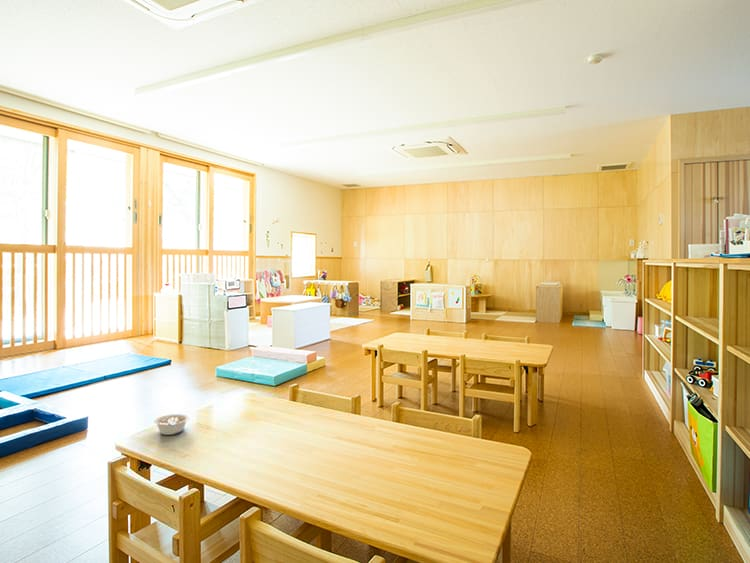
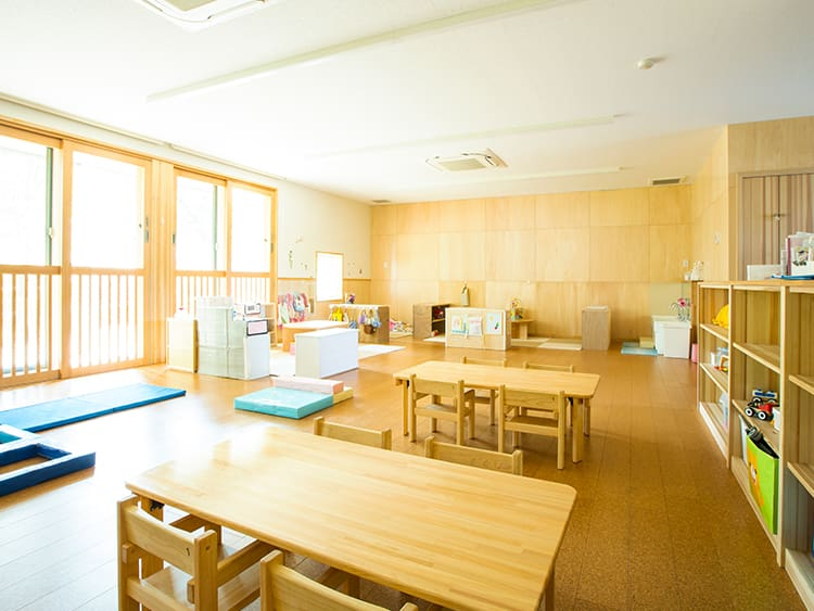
- legume [153,413,190,436]
